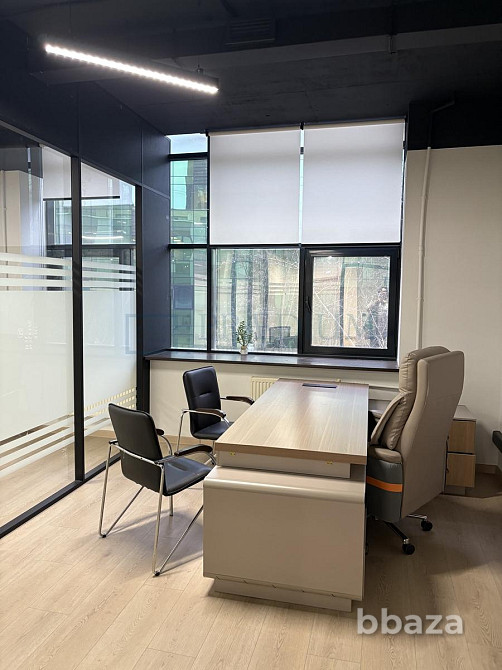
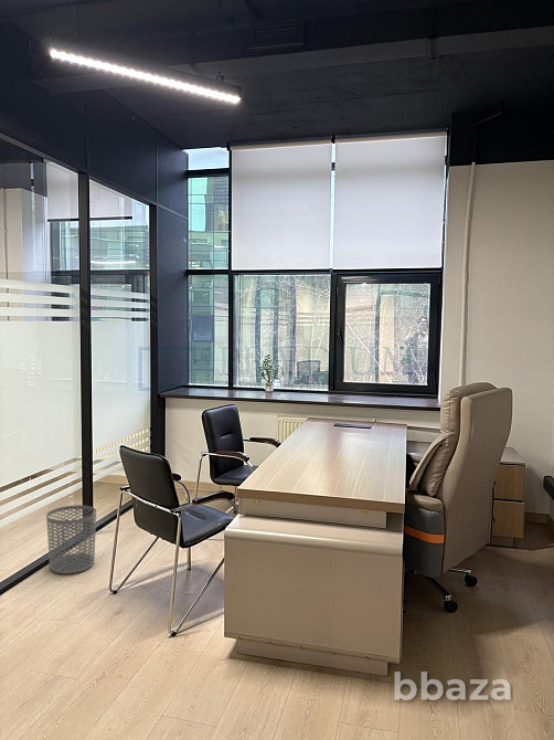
+ waste bin [45,504,97,574]
